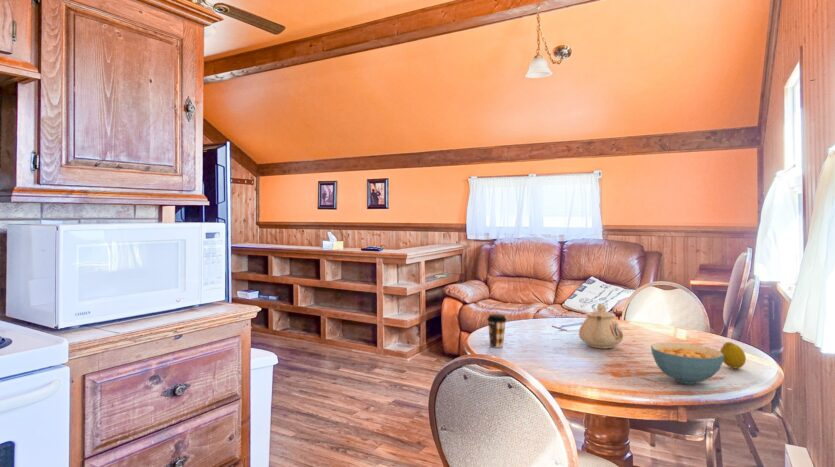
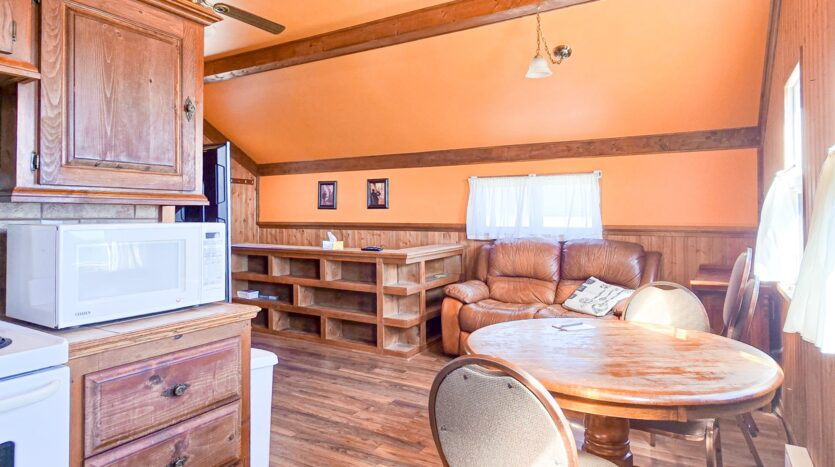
- coffee cup [486,313,508,349]
- cereal bowl [650,341,724,385]
- fruit [719,341,747,369]
- teapot [578,303,624,349]
